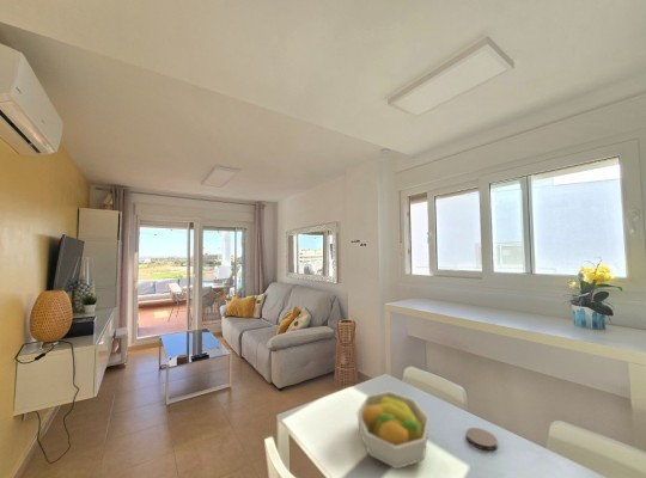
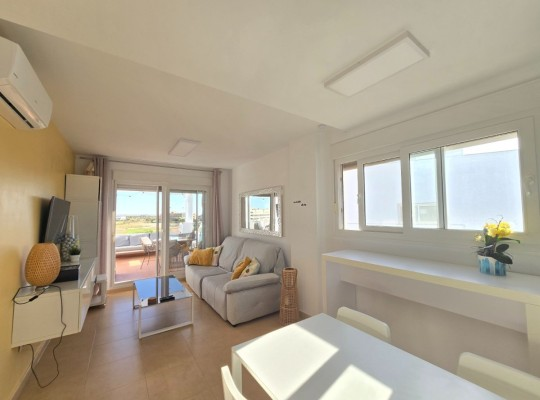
- coaster [465,427,499,452]
- fruit bowl [355,390,431,470]
